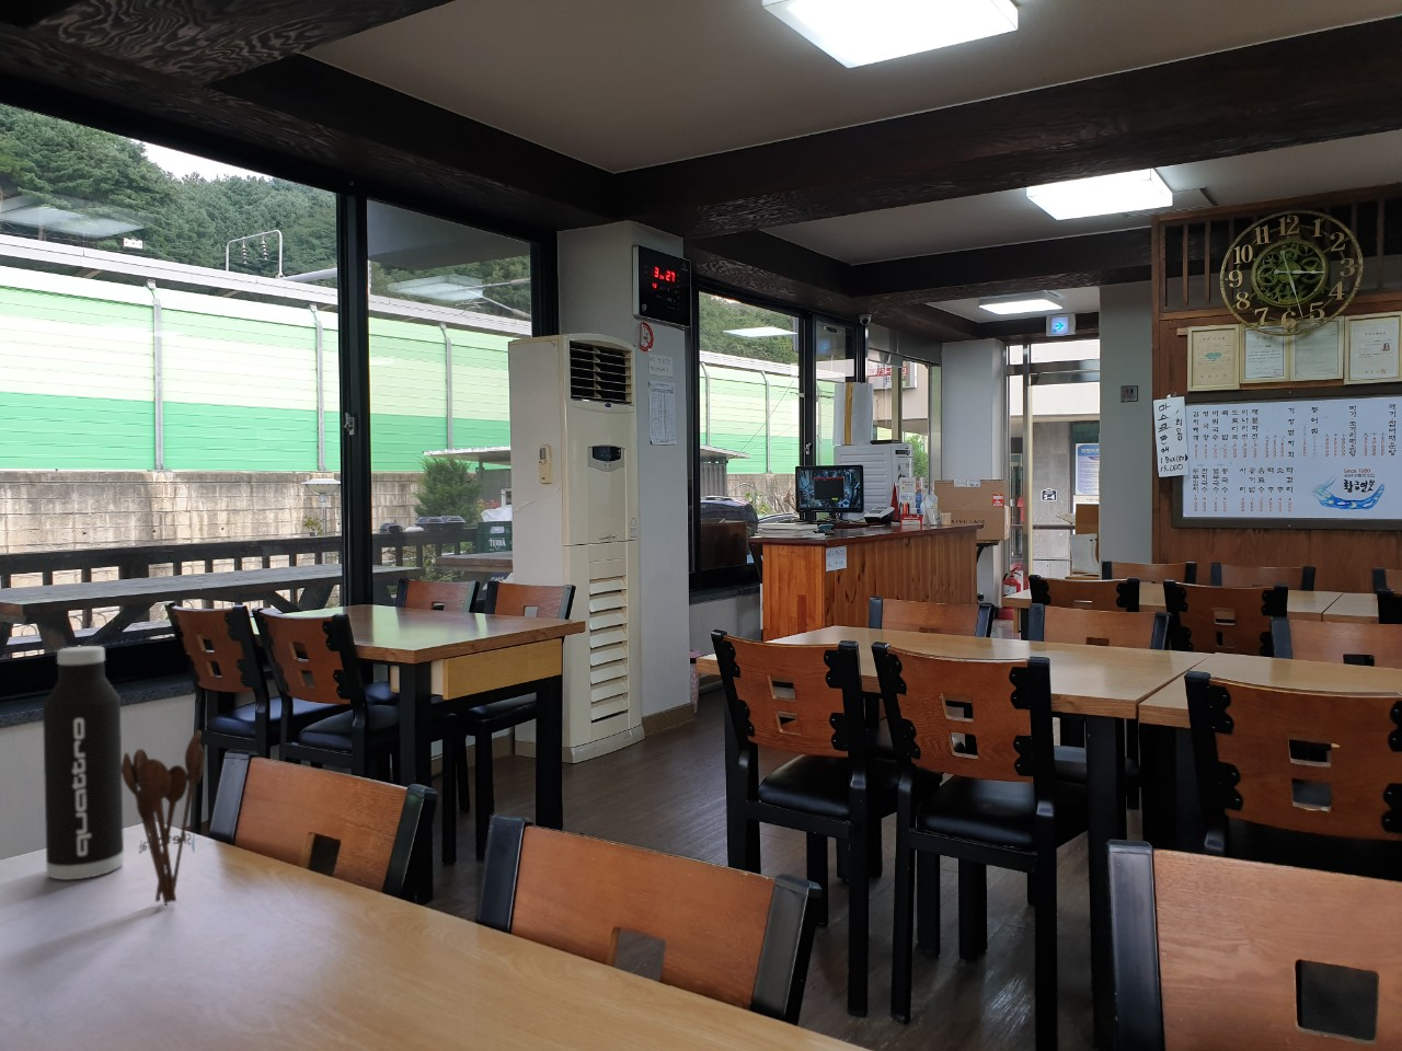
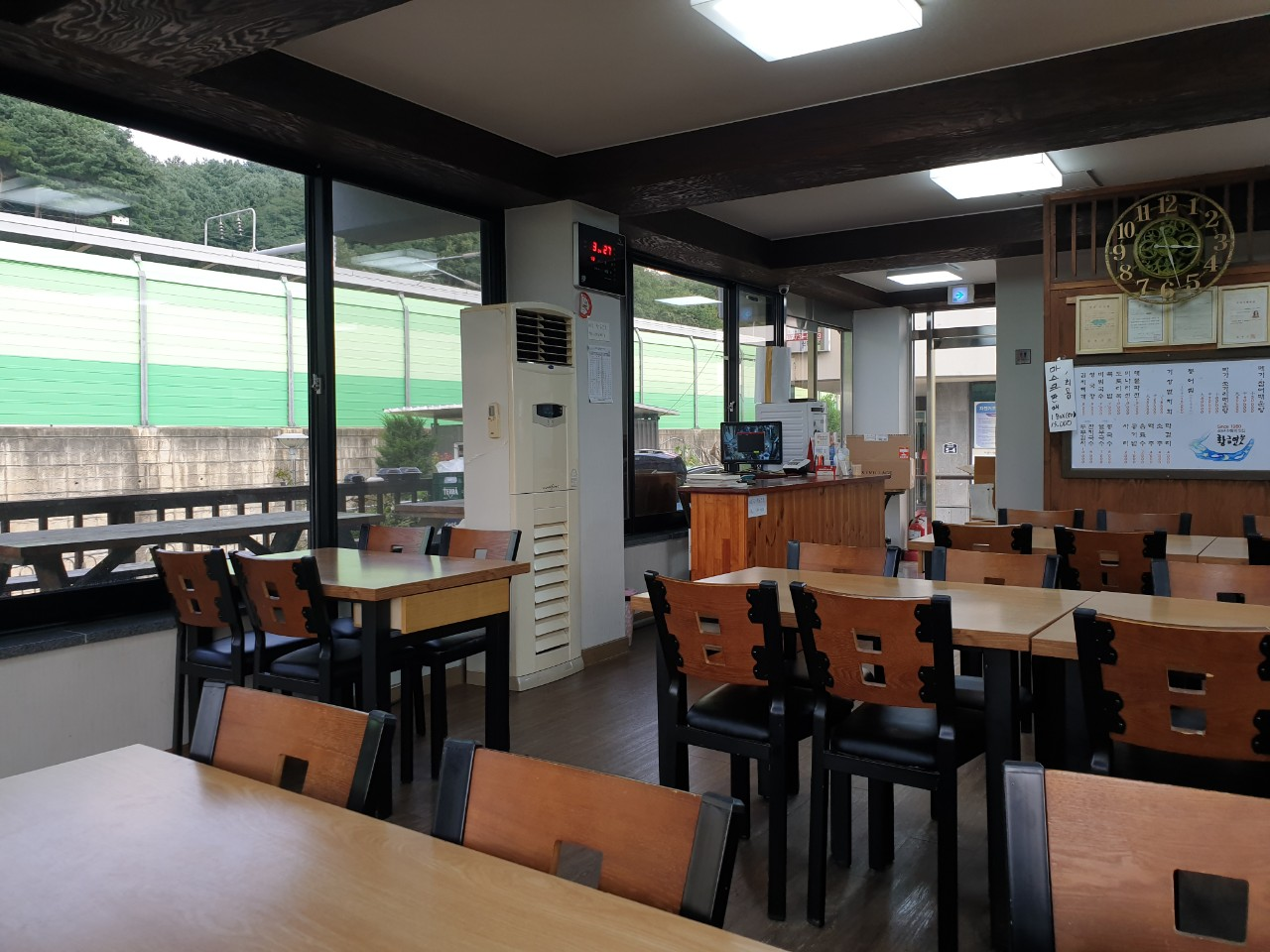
- utensil holder [121,730,206,906]
- water bottle [42,645,125,880]
